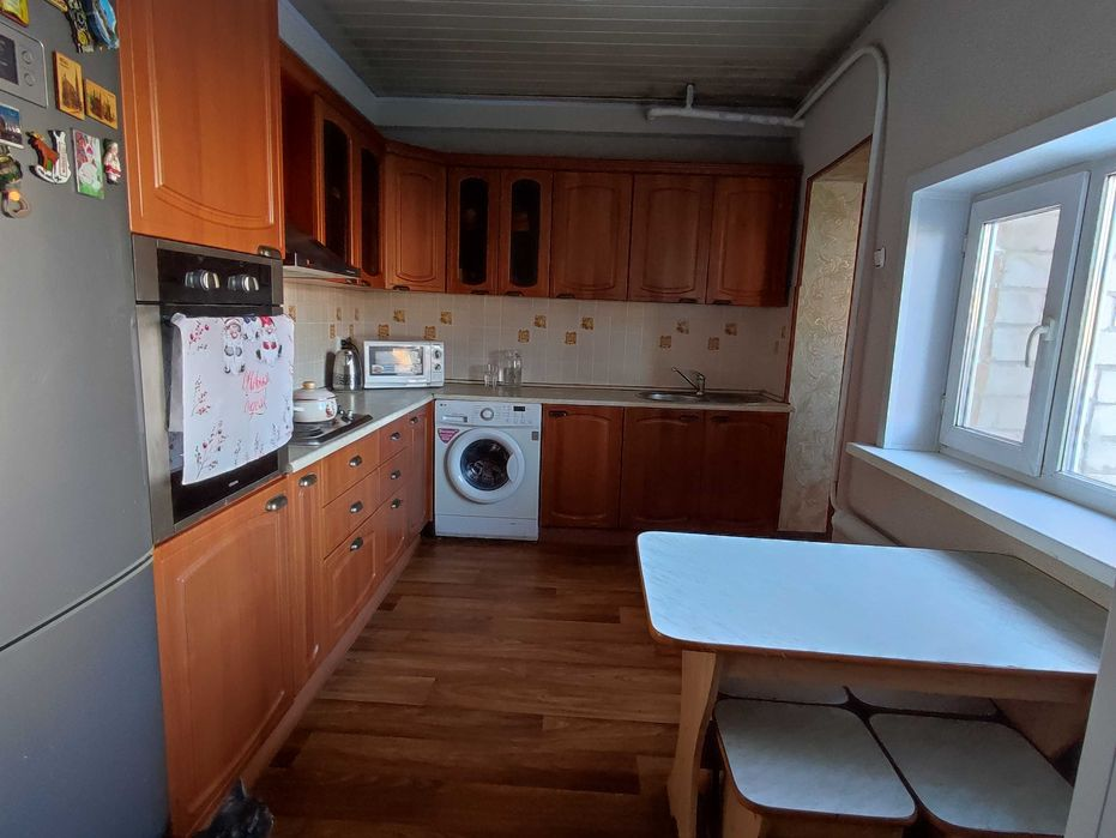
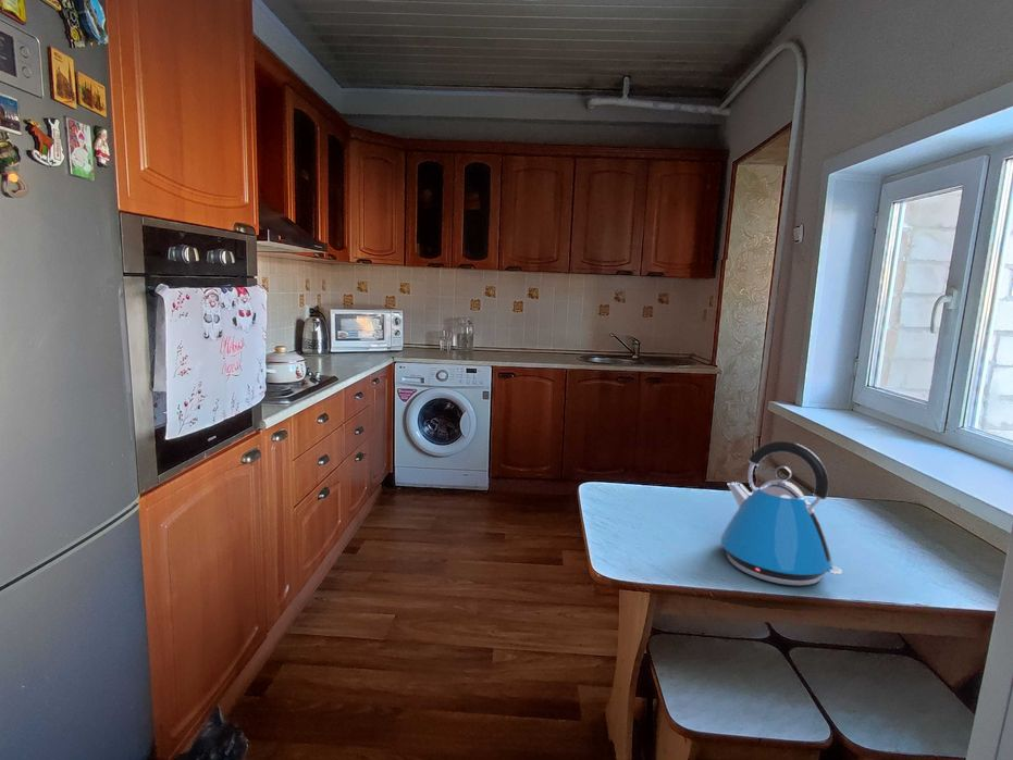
+ kettle [719,440,843,586]
